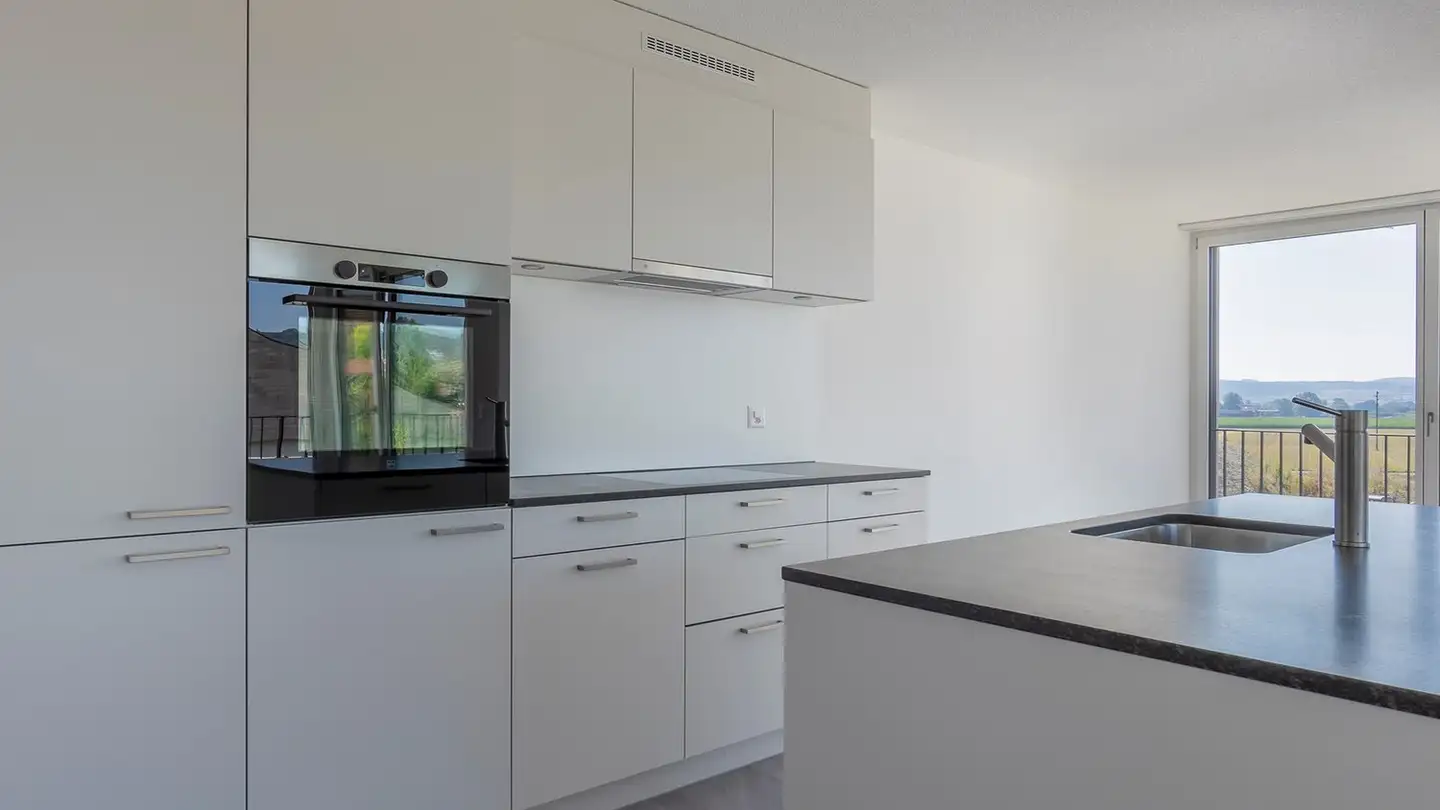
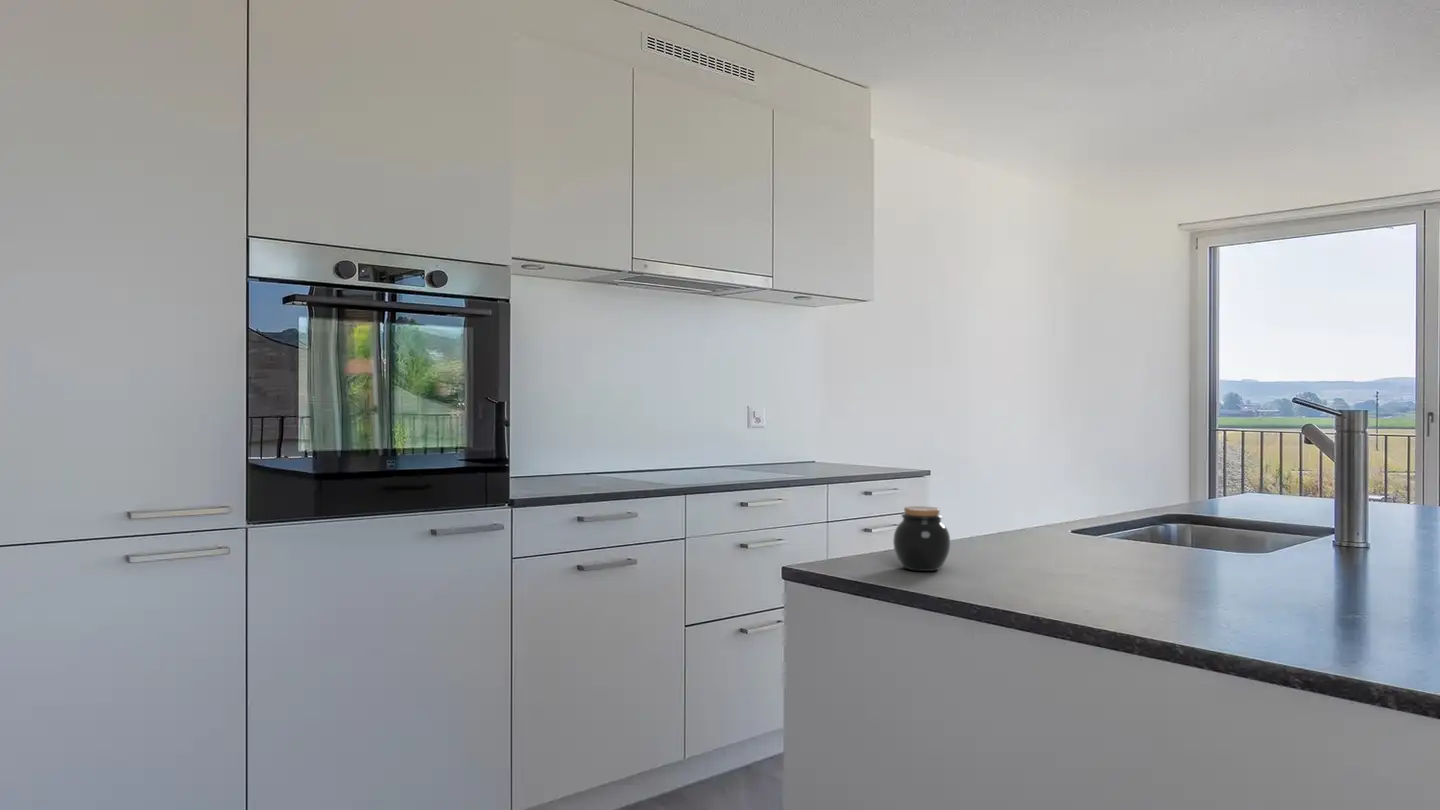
+ jar [892,505,951,572]
